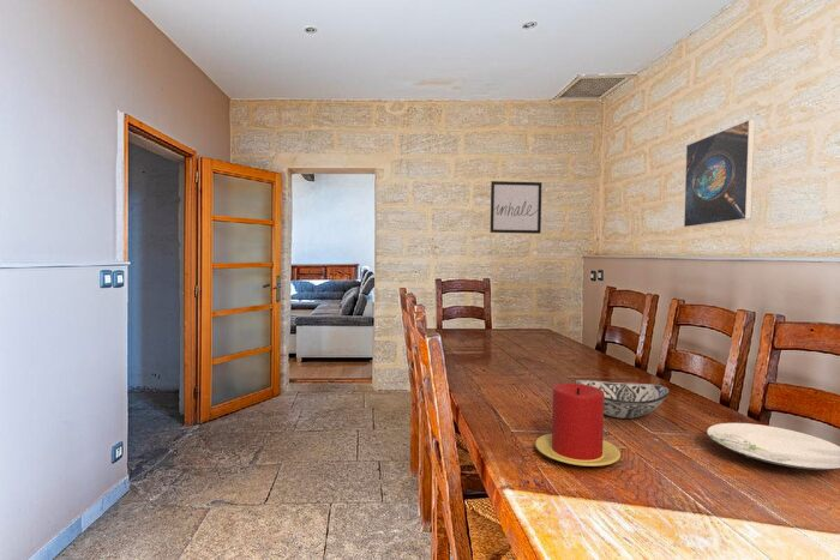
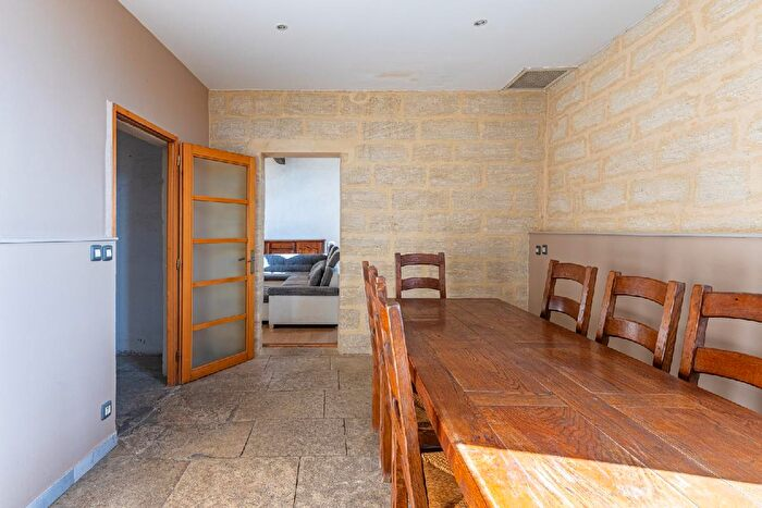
- wall art [490,180,542,235]
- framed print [683,119,756,229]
- plate [706,422,840,471]
- decorative bowl [574,379,671,420]
- candle [534,383,622,468]
